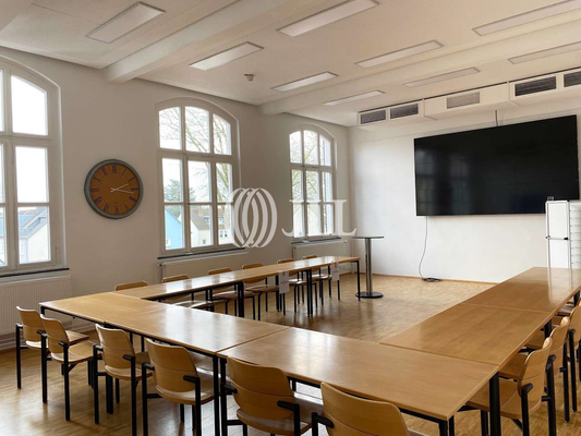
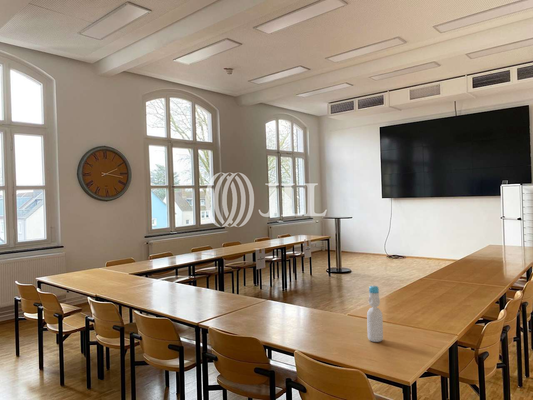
+ bottle [366,284,384,343]
